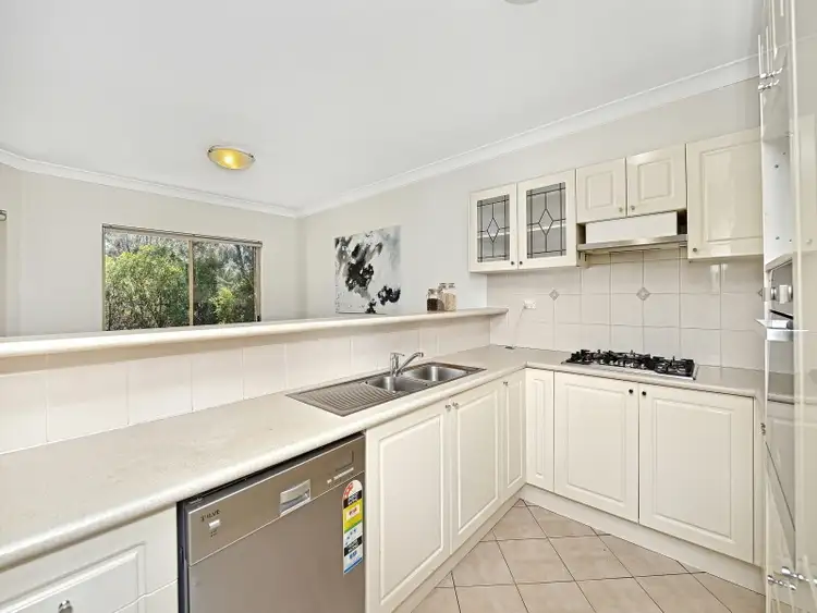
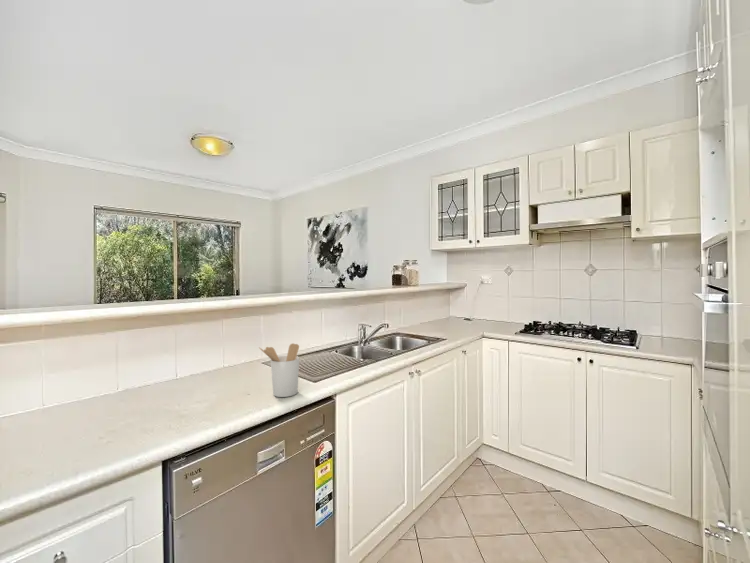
+ utensil holder [258,342,300,398]
